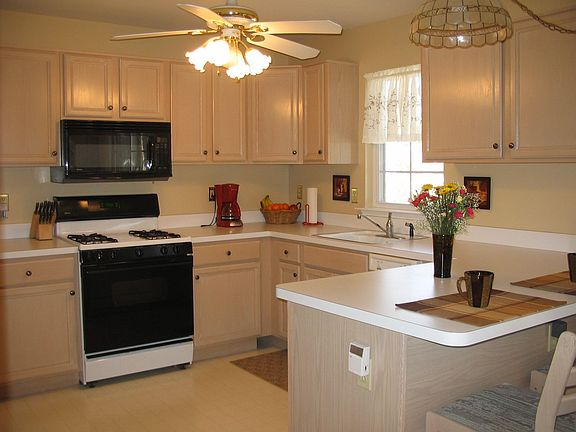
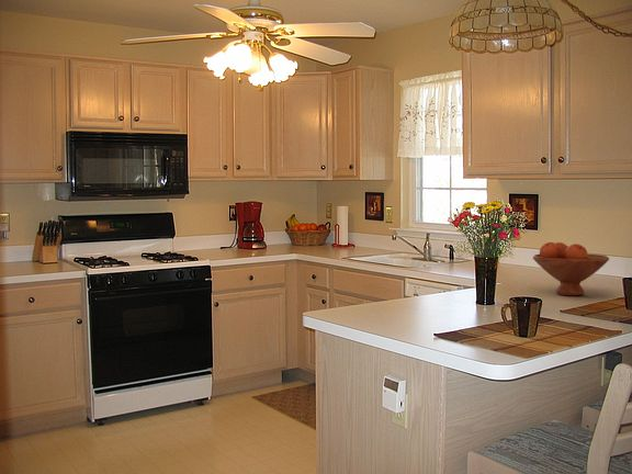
+ fruit bowl [532,241,610,296]
